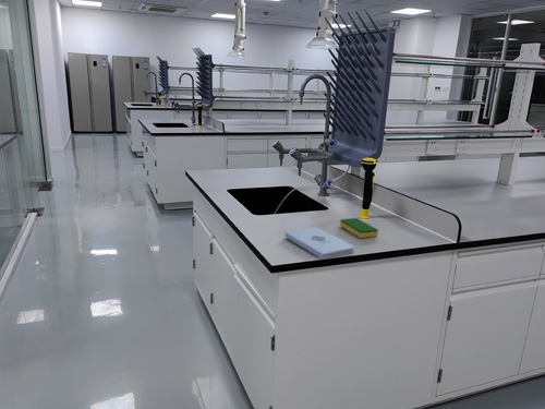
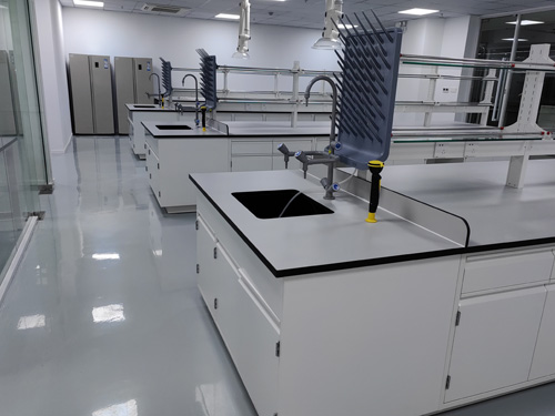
- dish sponge [339,217,379,239]
- notepad [284,227,355,261]
